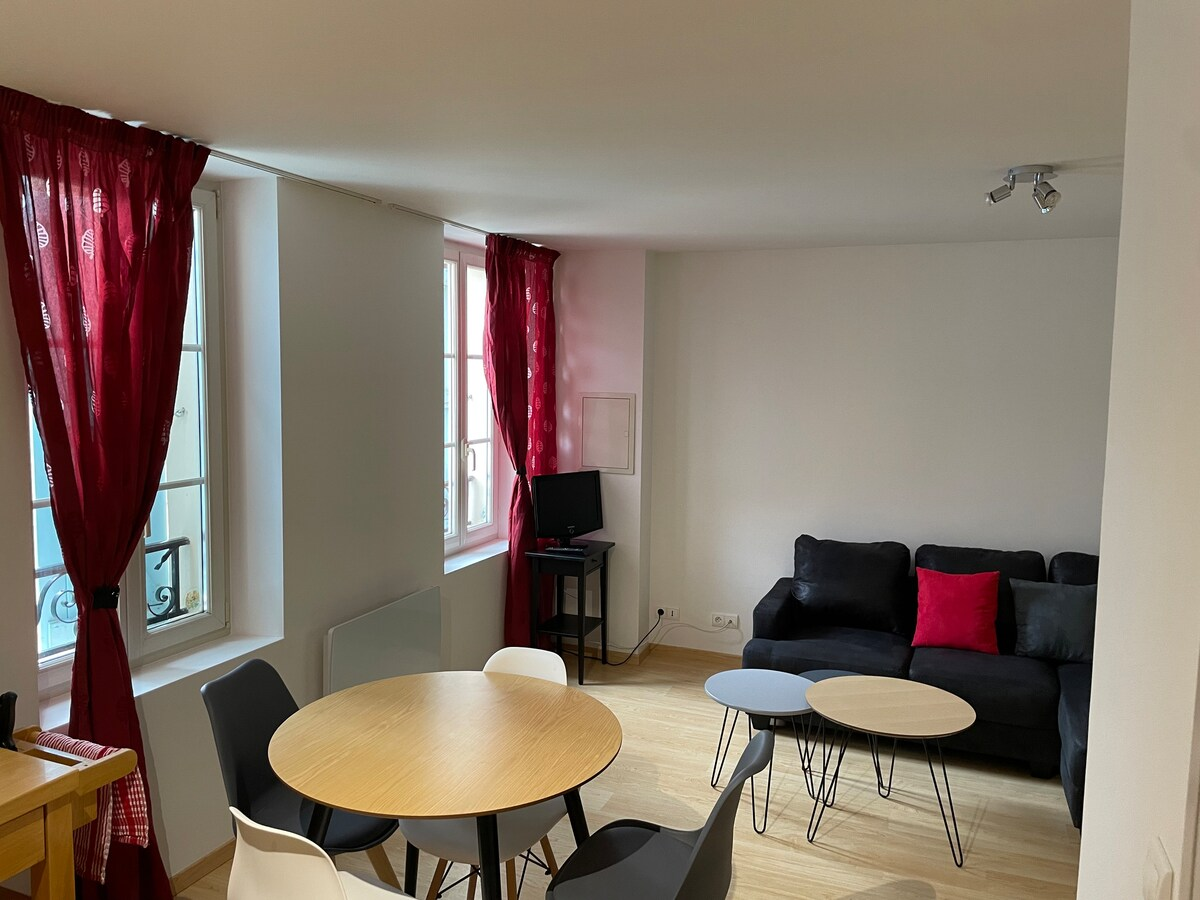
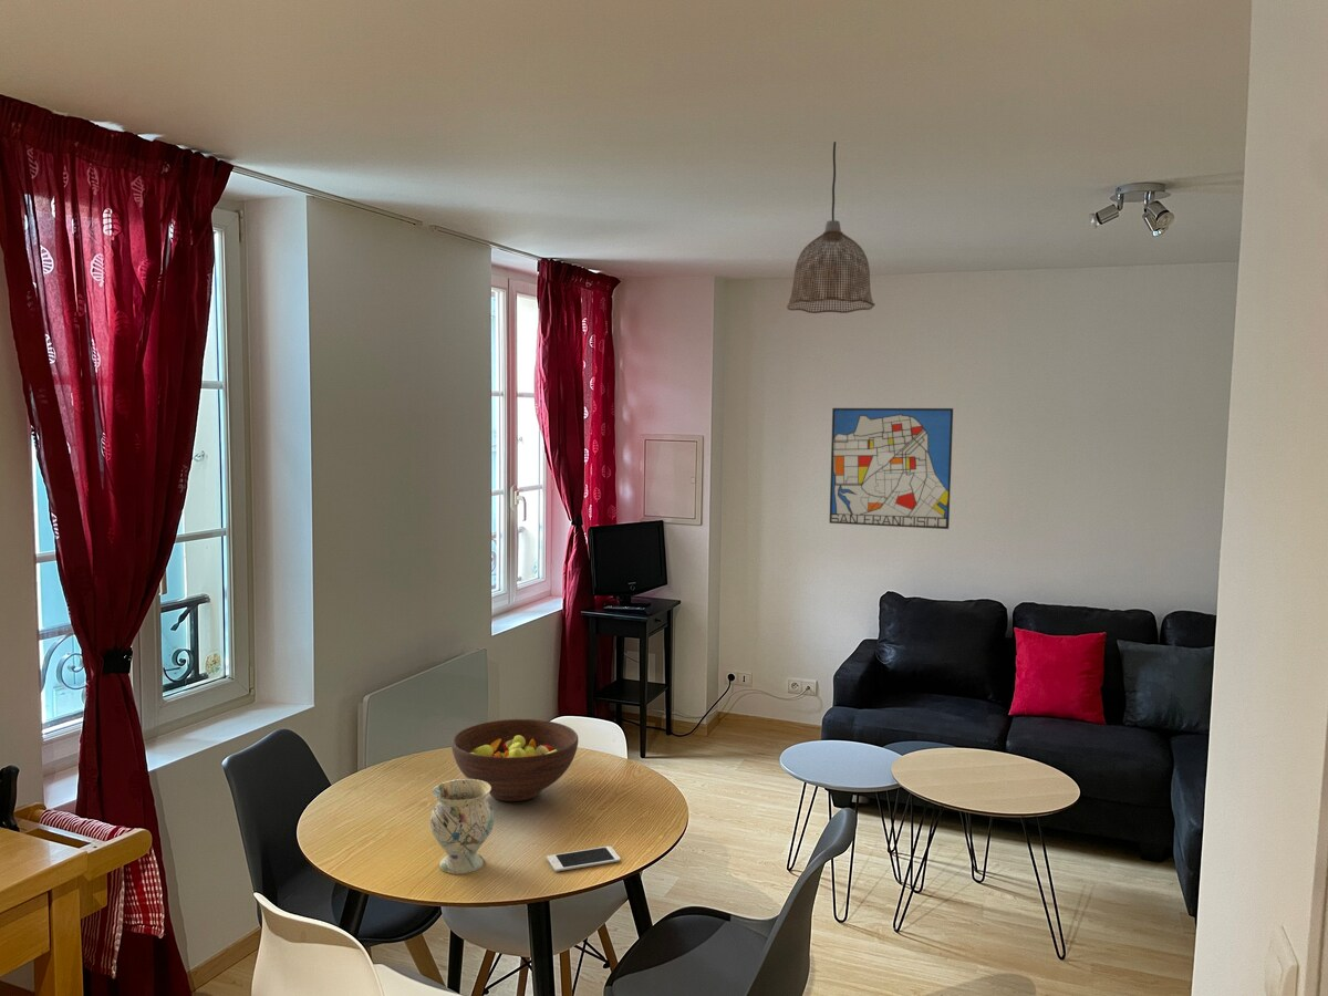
+ pendant lamp [786,141,876,314]
+ wall art [828,407,954,530]
+ cell phone [546,845,622,873]
+ vase [429,778,495,875]
+ fruit bowl [450,718,579,802]
